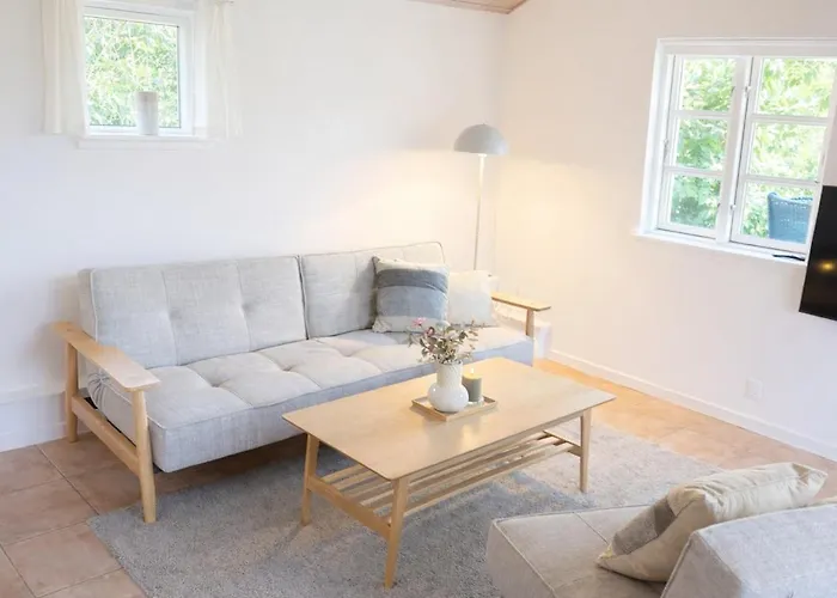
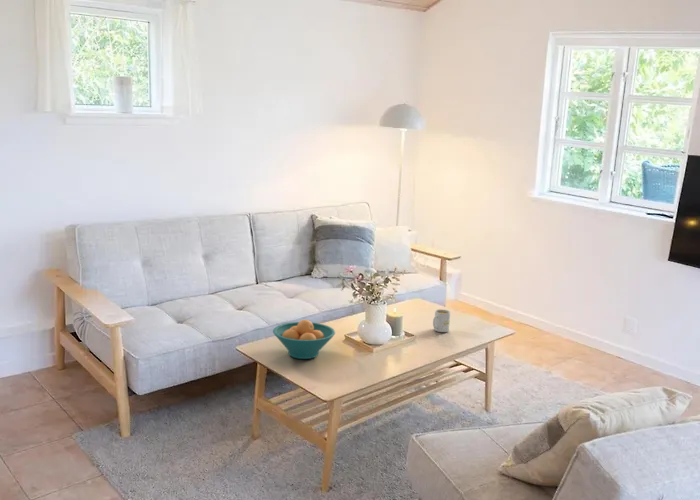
+ mug [432,308,451,333]
+ fruit bowl [272,319,336,360]
